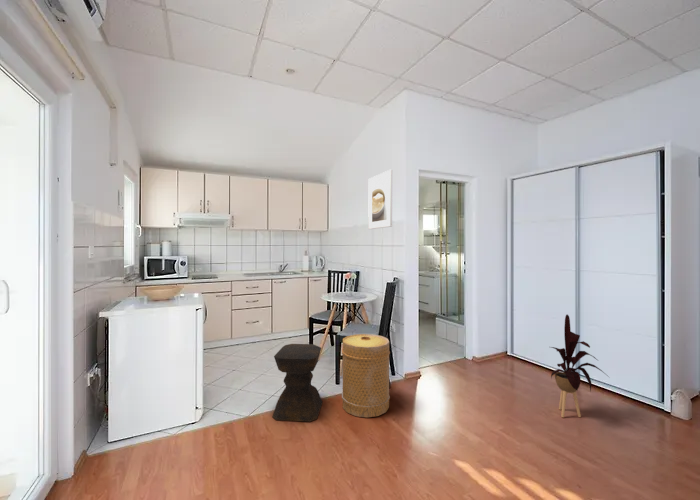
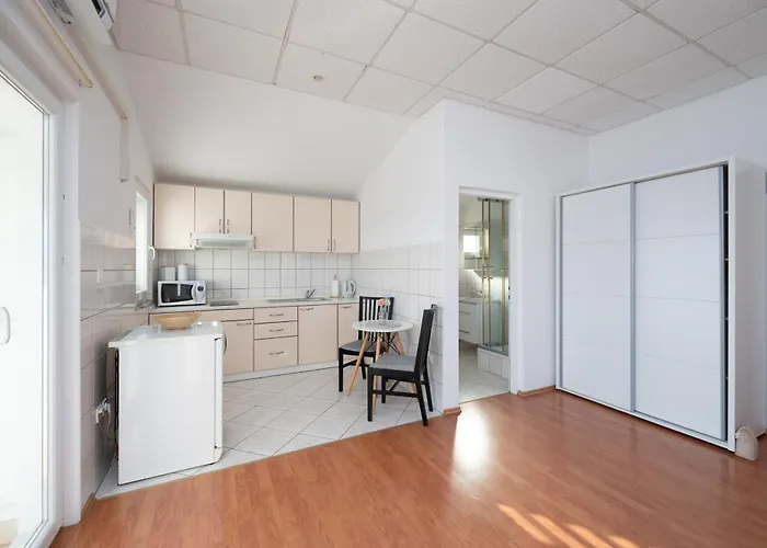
- basket [341,333,391,418]
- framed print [367,169,393,230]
- house plant [550,314,611,418]
- stool [271,343,323,423]
